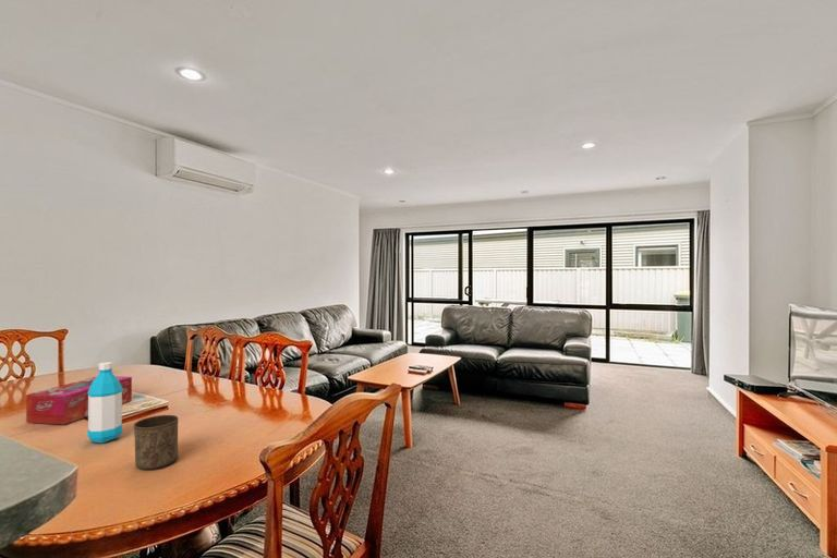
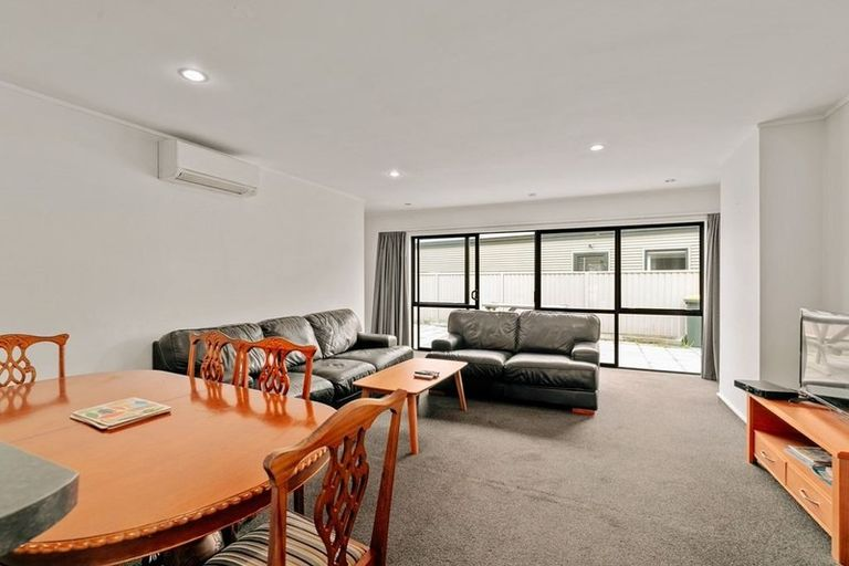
- water bottle [86,361,123,444]
- tissue box [25,375,133,426]
- cup [133,414,179,471]
